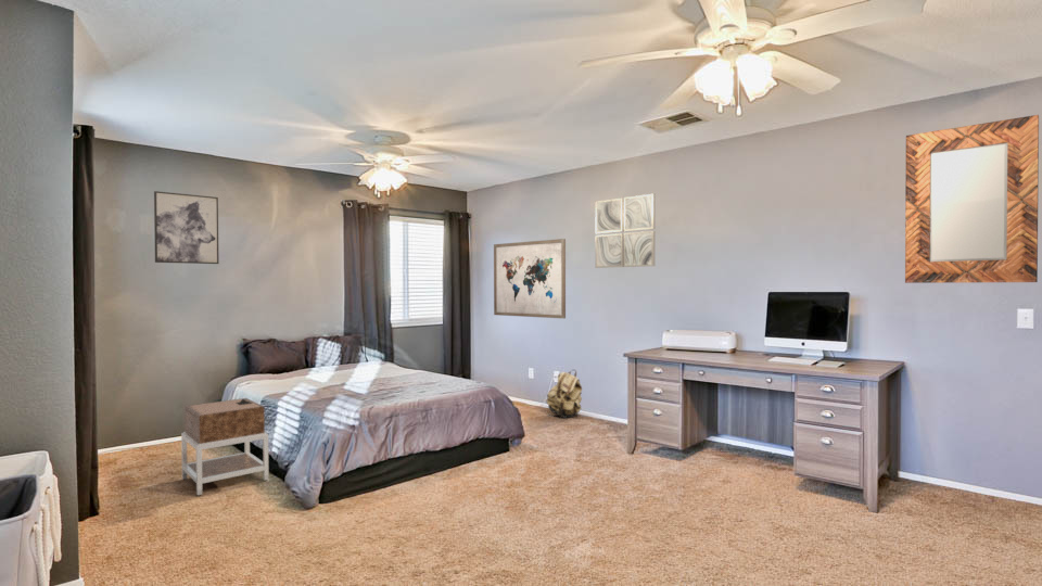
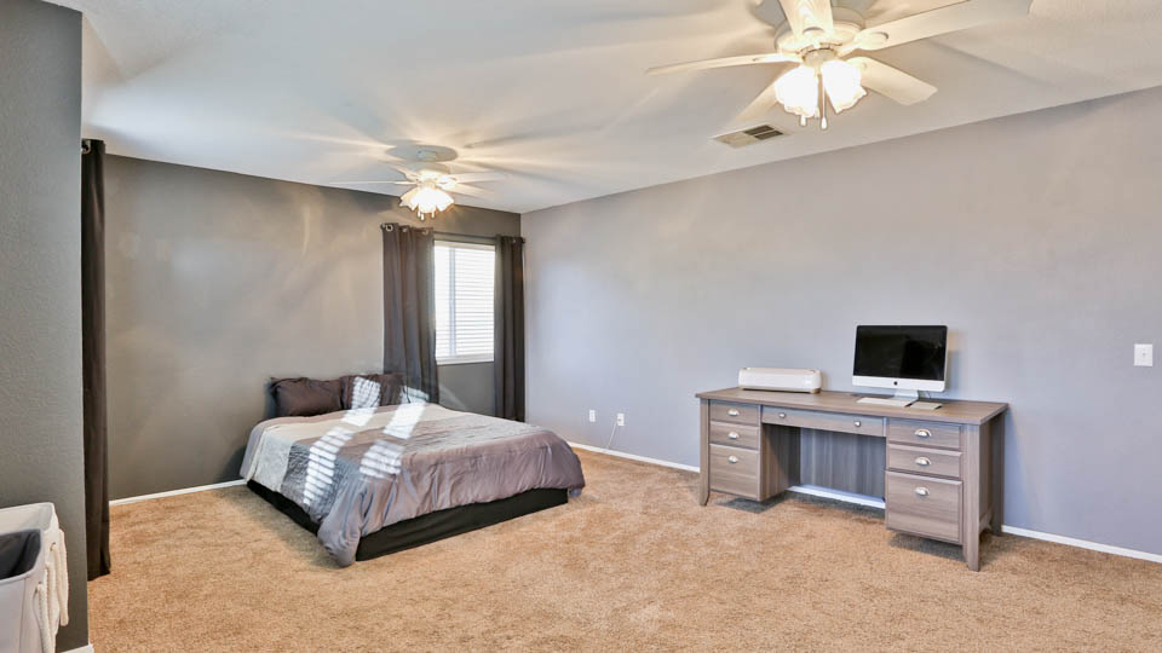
- wall art [594,193,656,269]
- backpack [546,369,583,419]
- home mirror [904,114,1040,284]
- wall art [153,190,220,265]
- wall art [493,238,567,320]
- nightstand [180,397,269,497]
